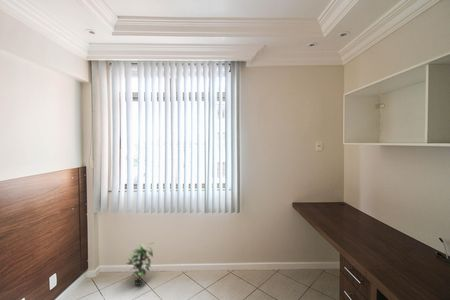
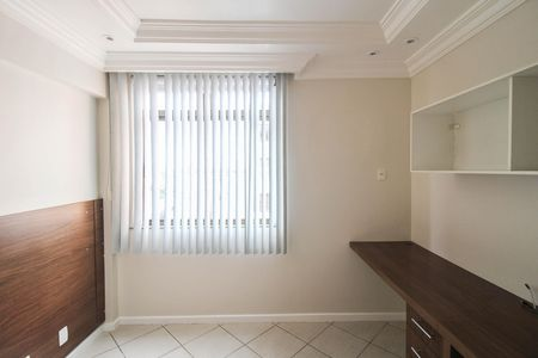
- potted plant [125,242,154,286]
